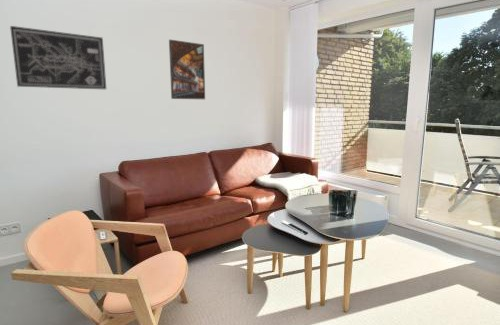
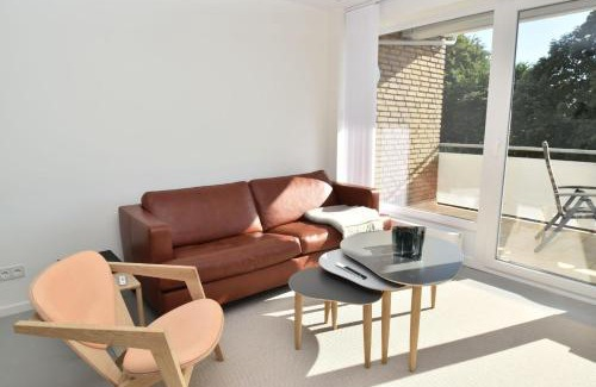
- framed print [168,39,206,100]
- wall art [9,25,107,90]
